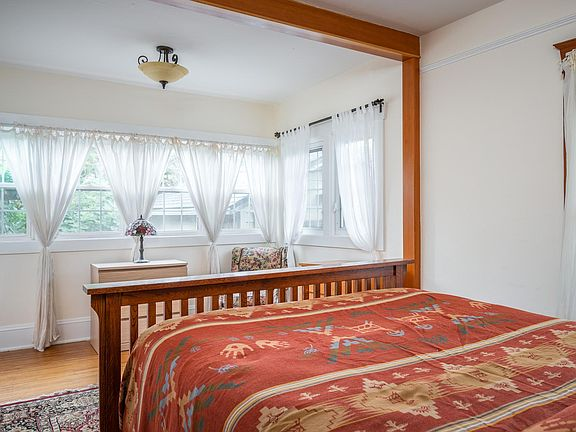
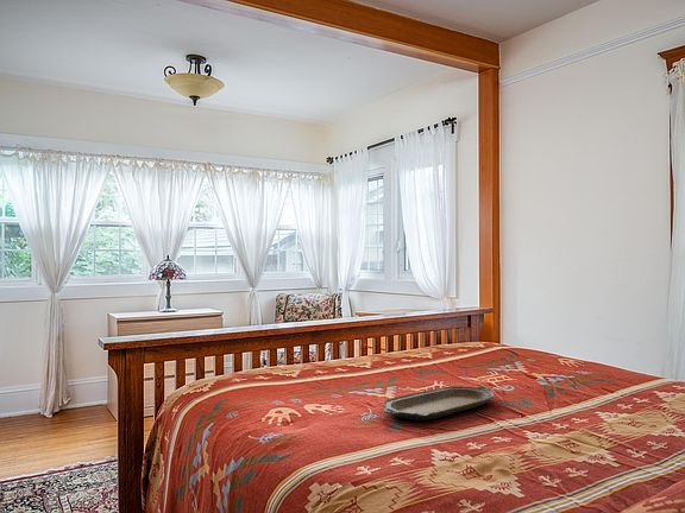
+ serving tray [382,385,496,422]
